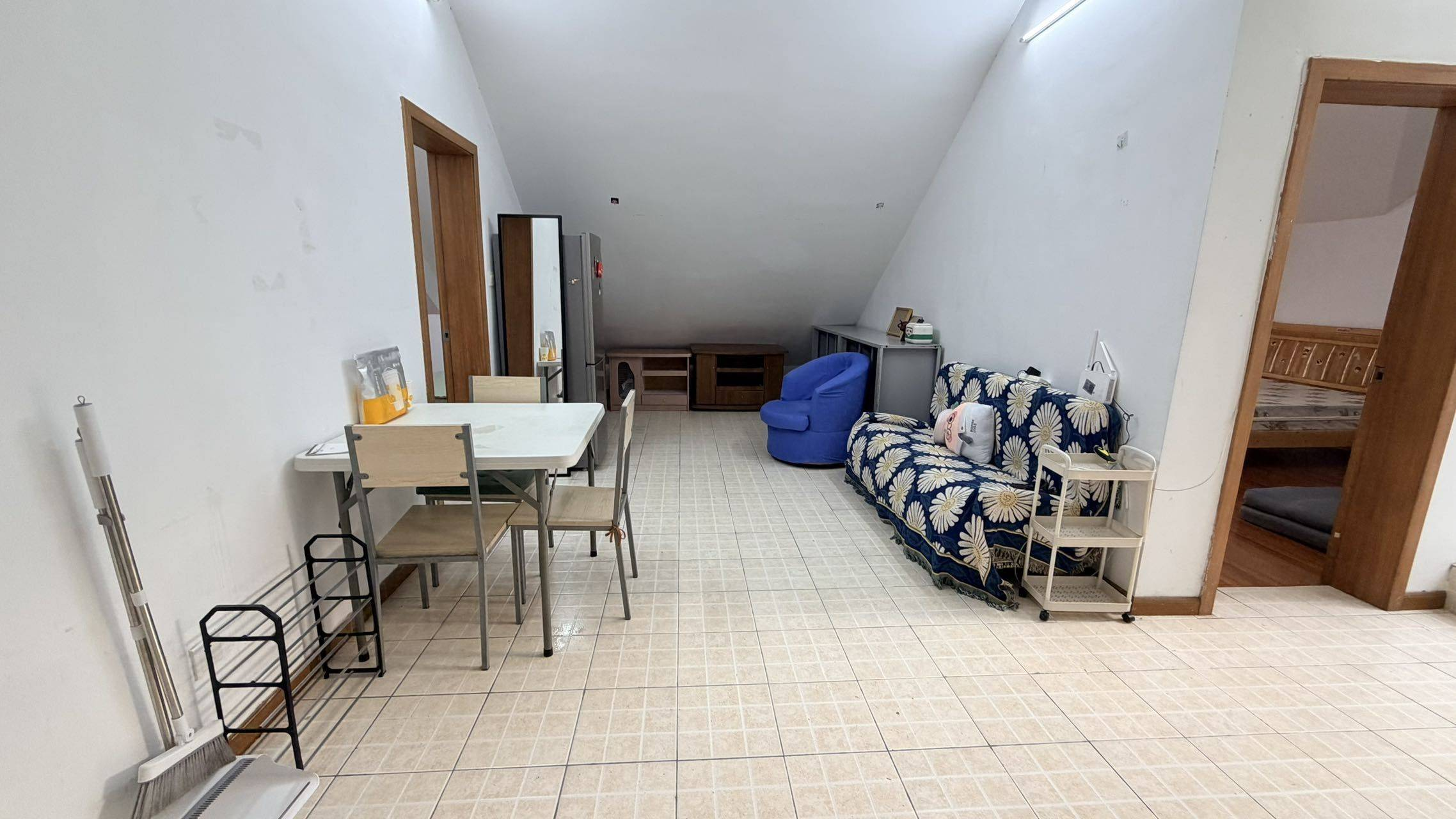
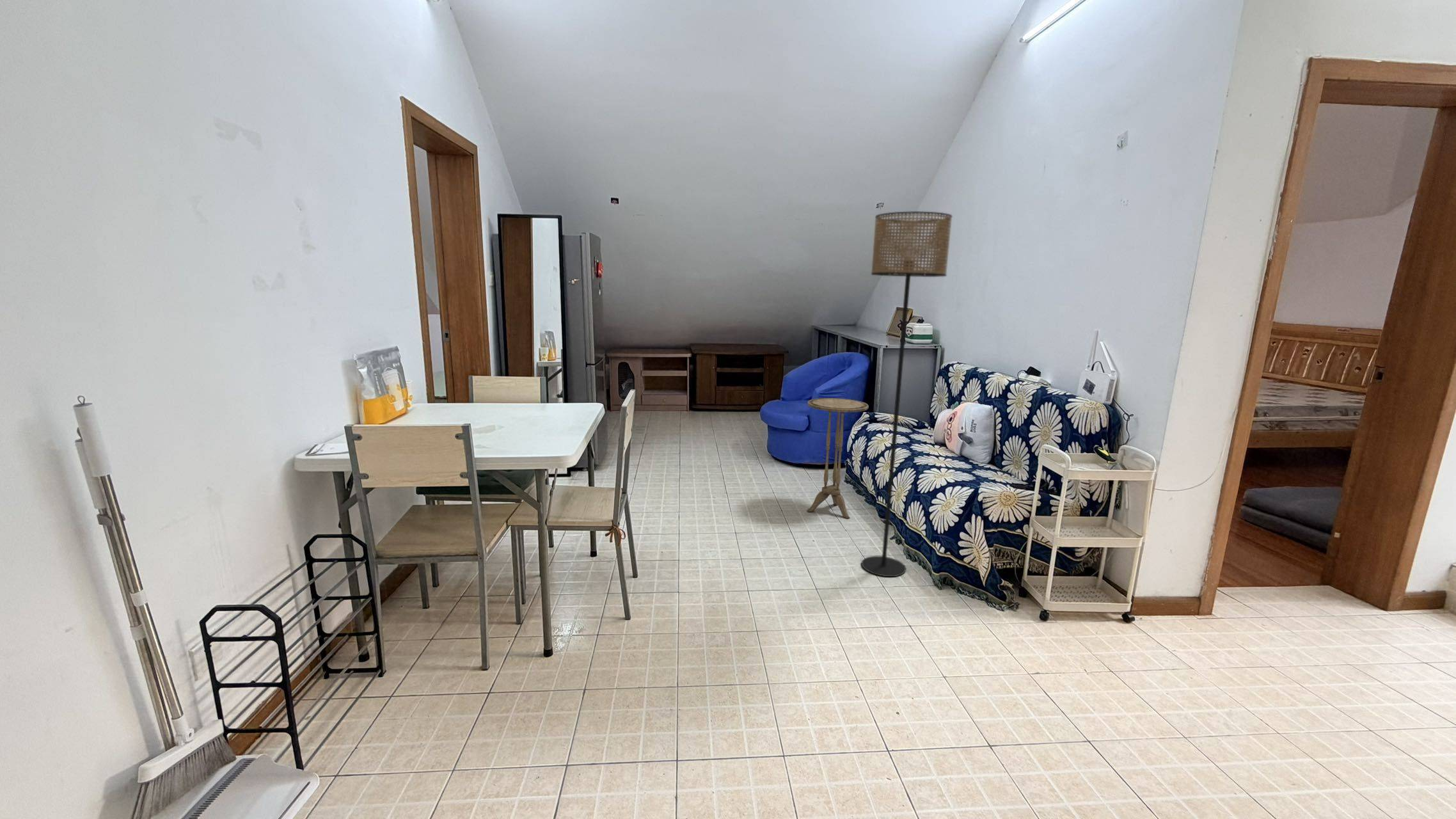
+ floor lamp [861,211,953,577]
+ side table [807,397,869,520]
